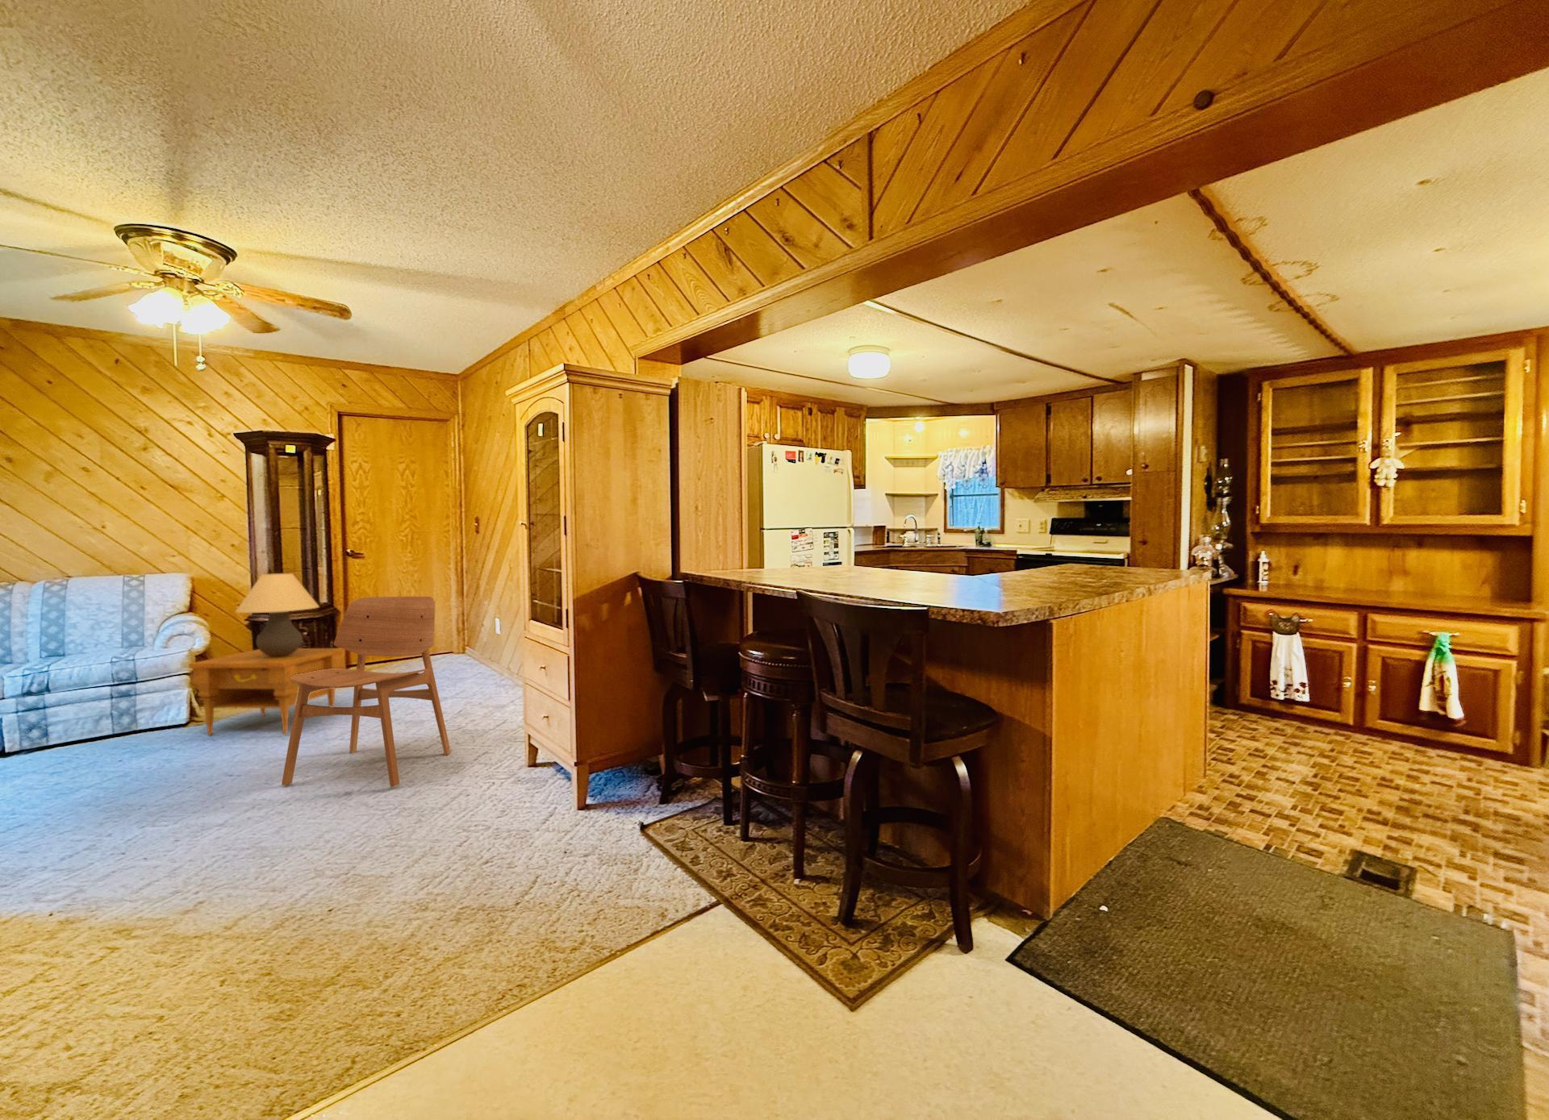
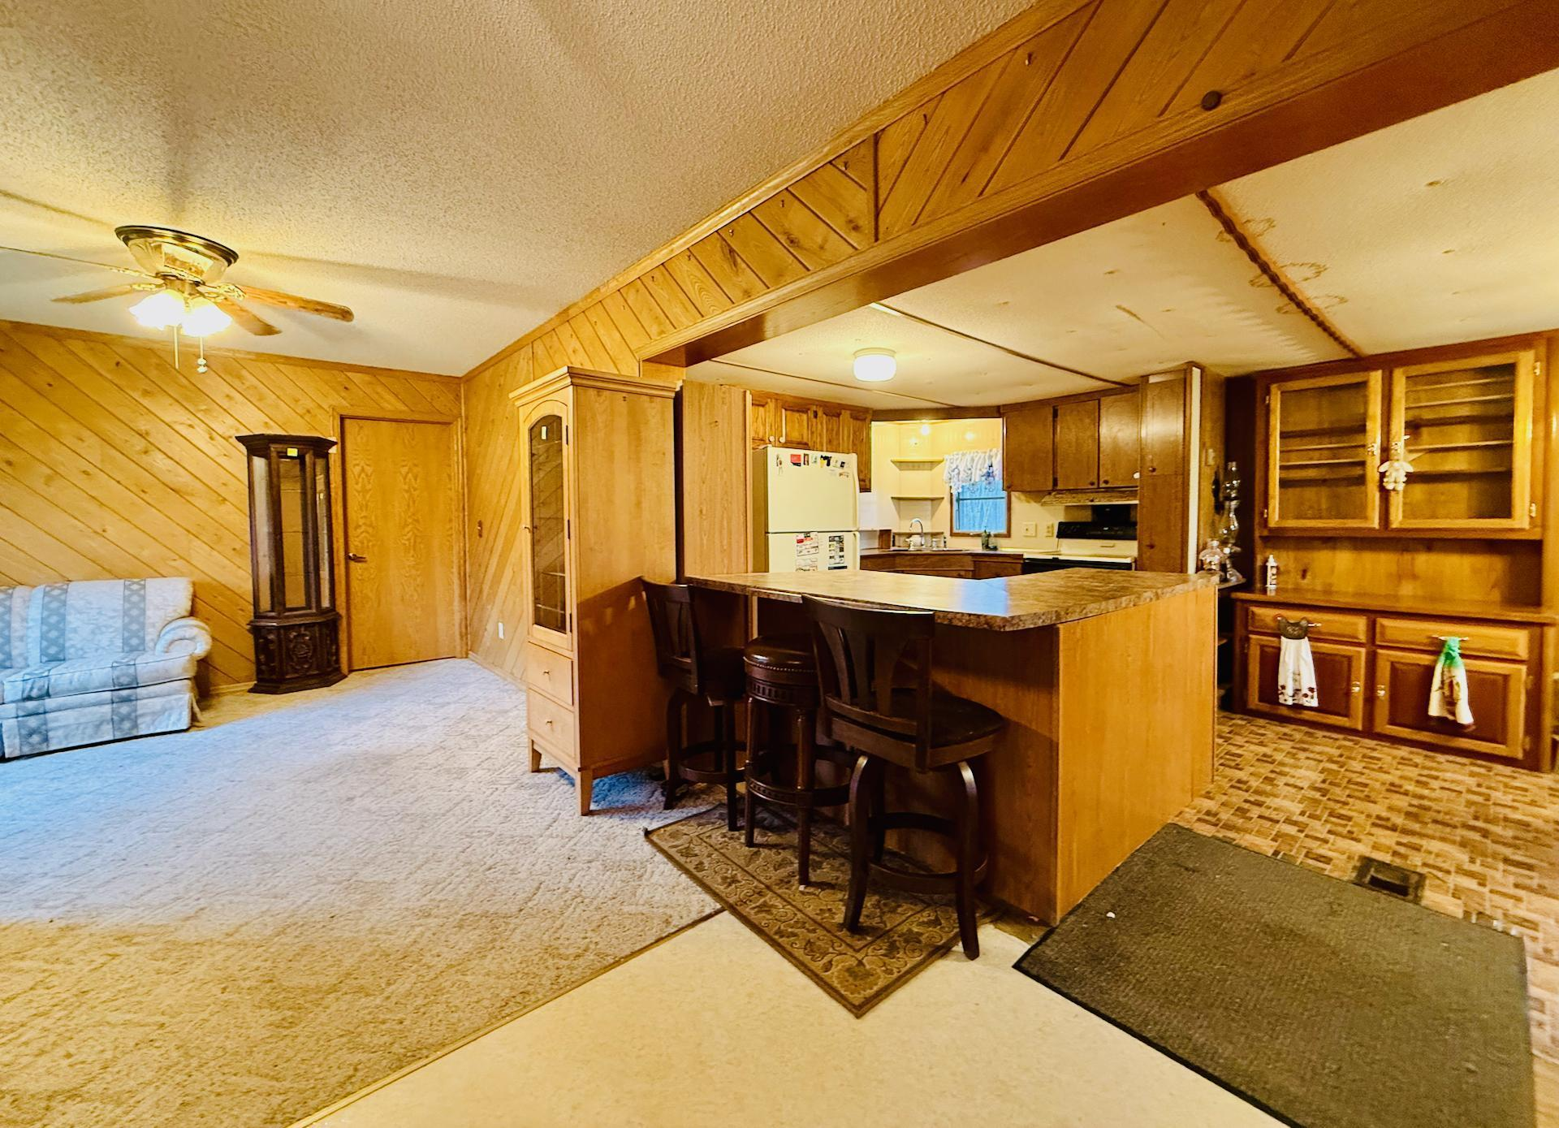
- nightstand [188,648,345,735]
- table lamp [235,572,320,656]
- dining chair [280,596,451,788]
